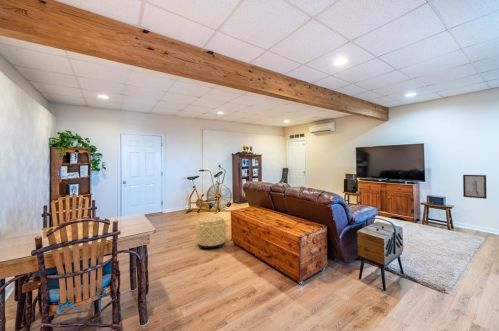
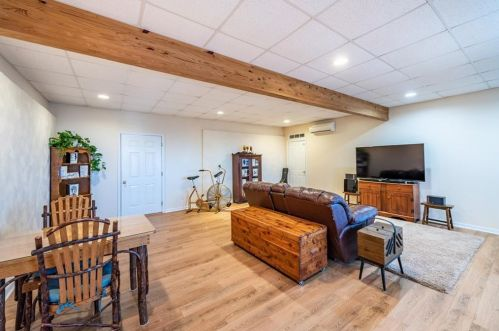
- ottoman [195,215,227,250]
- wall art [462,174,488,200]
